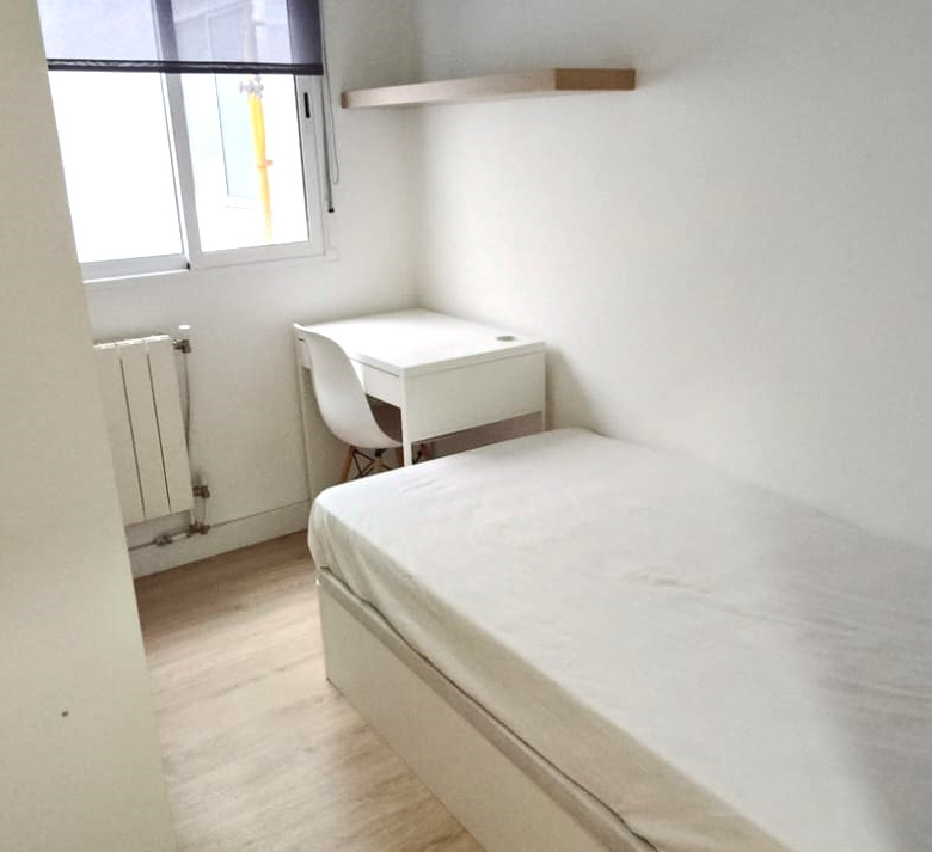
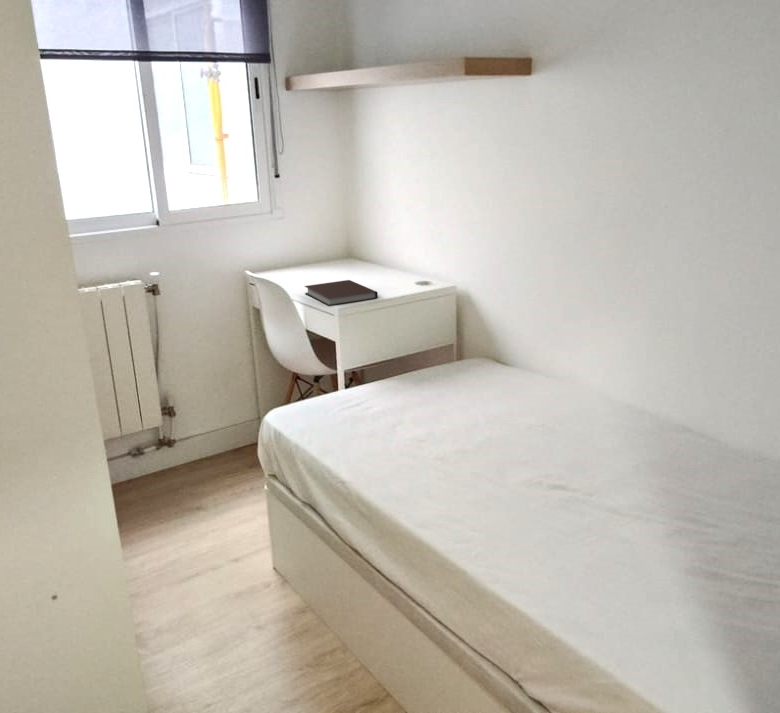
+ notebook [304,279,379,307]
